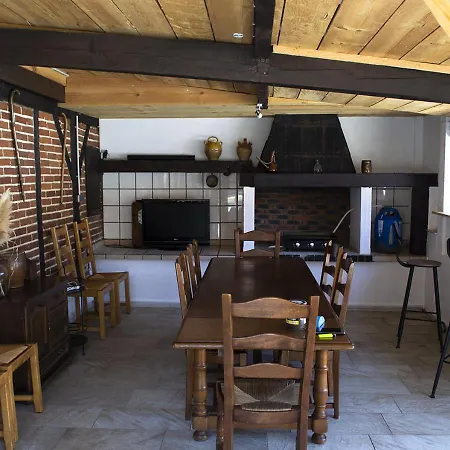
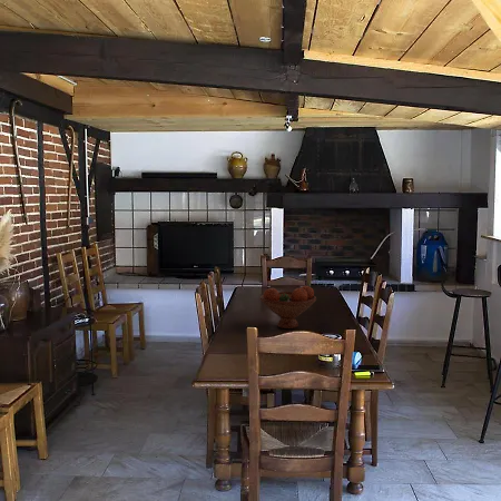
+ fruit bowl [258,285,317,330]
